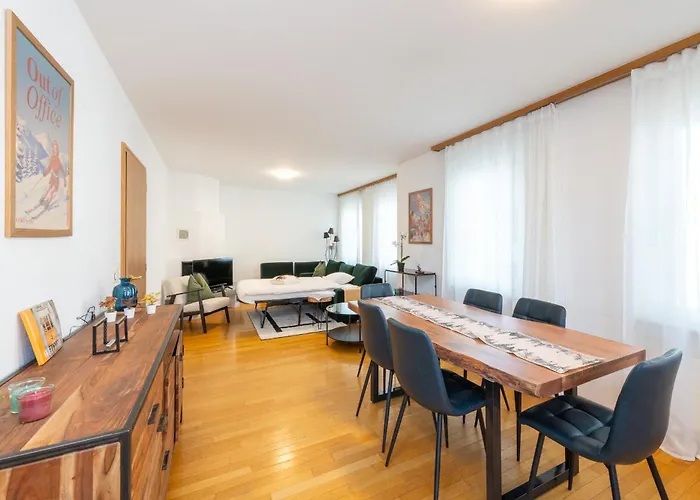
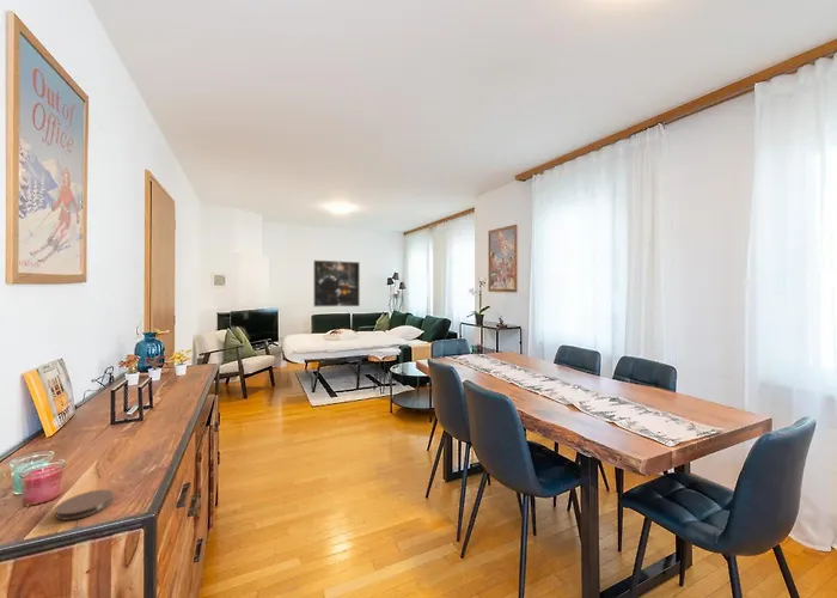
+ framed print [312,260,361,307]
+ coaster [54,489,115,521]
